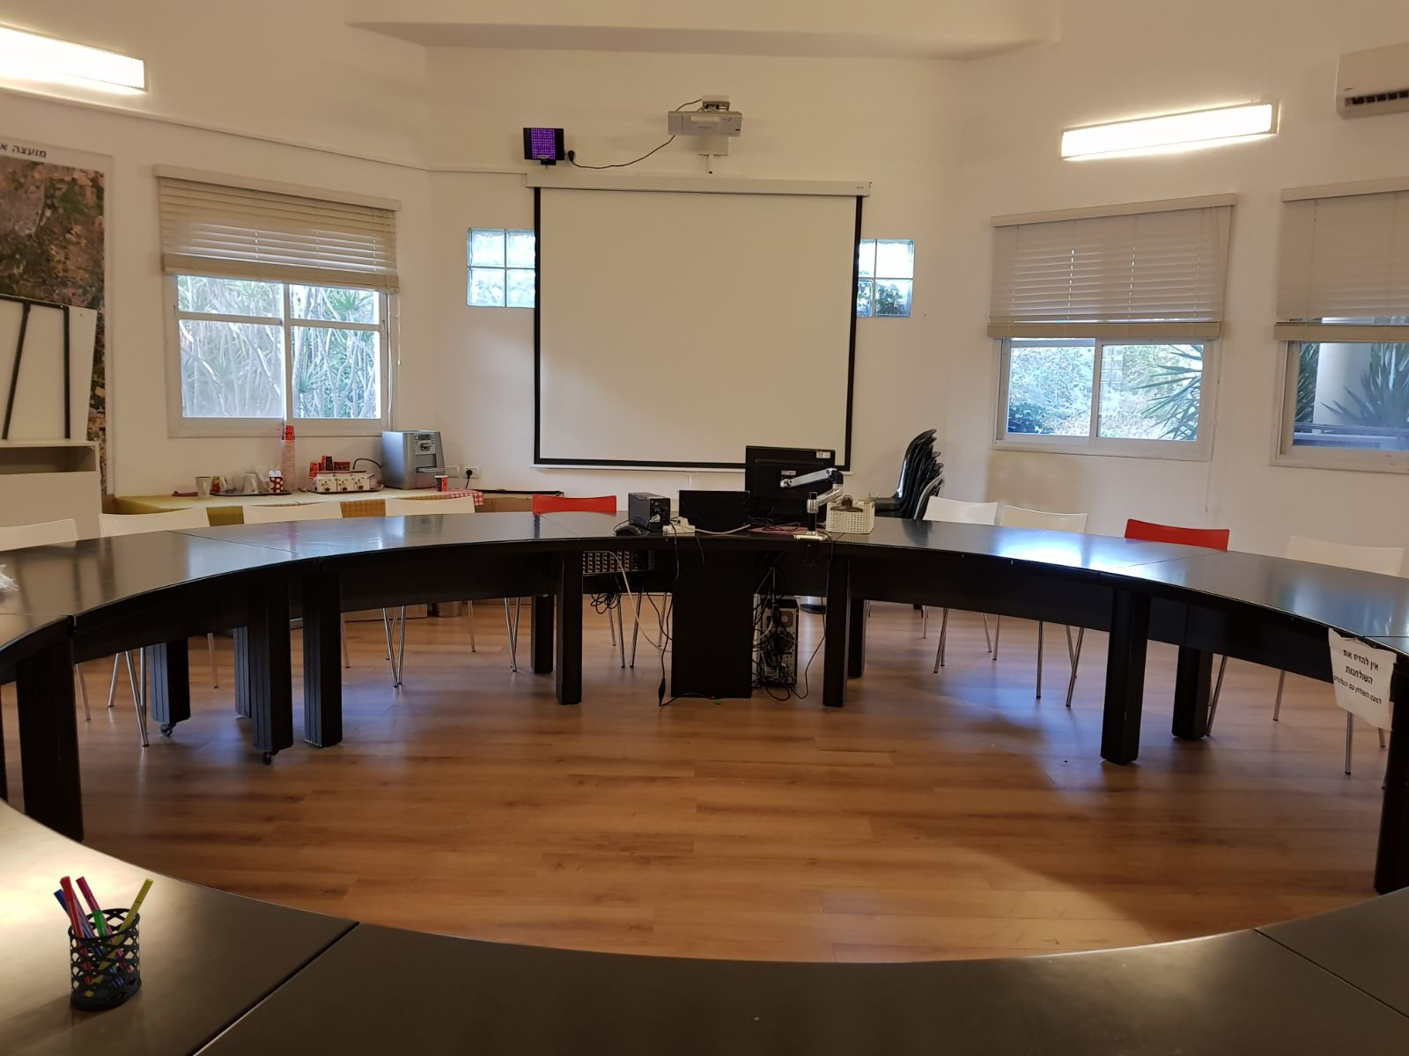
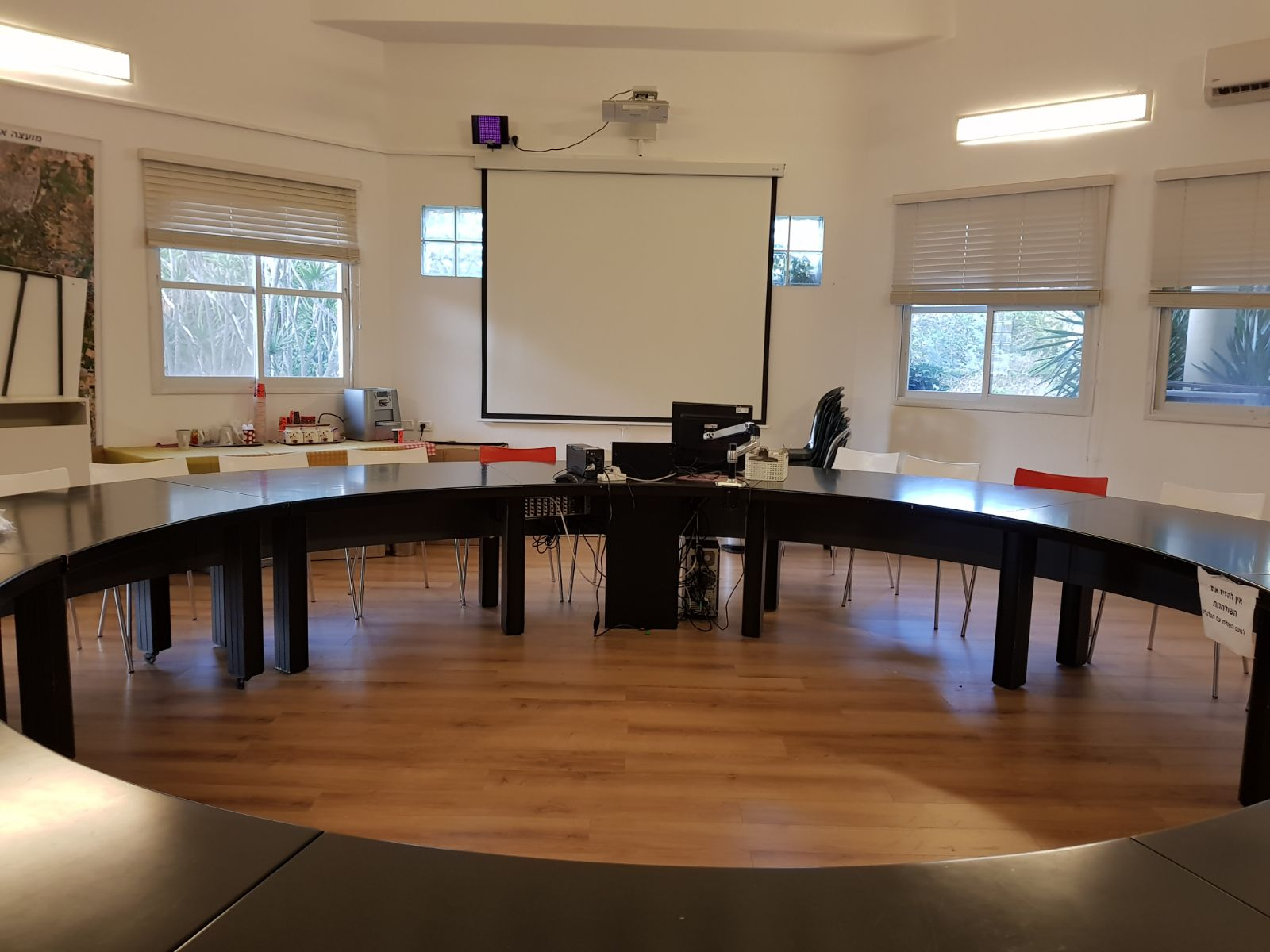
- pen holder [52,875,154,1011]
